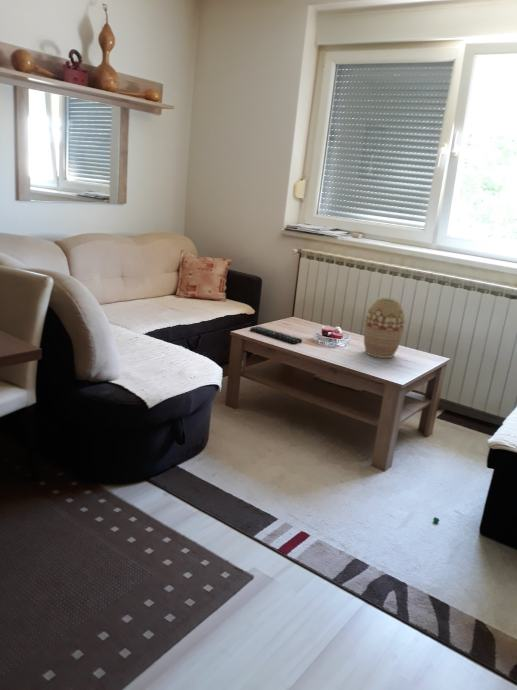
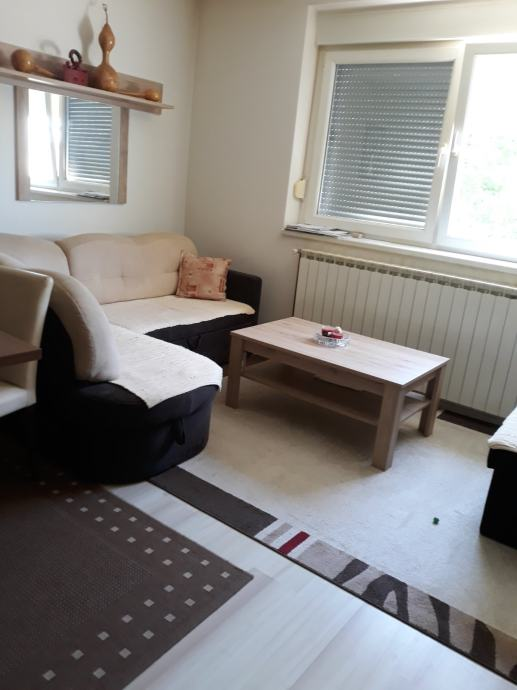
- vase [363,296,405,359]
- remote control [249,325,303,345]
